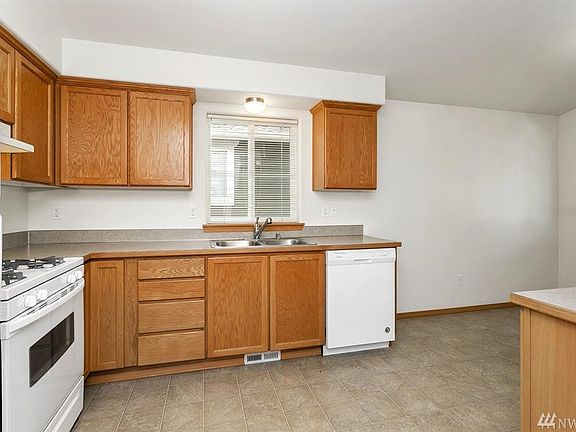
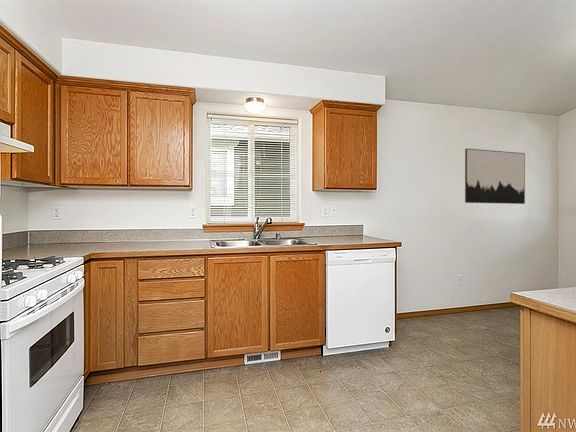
+ wall art [464,148,526,205]
